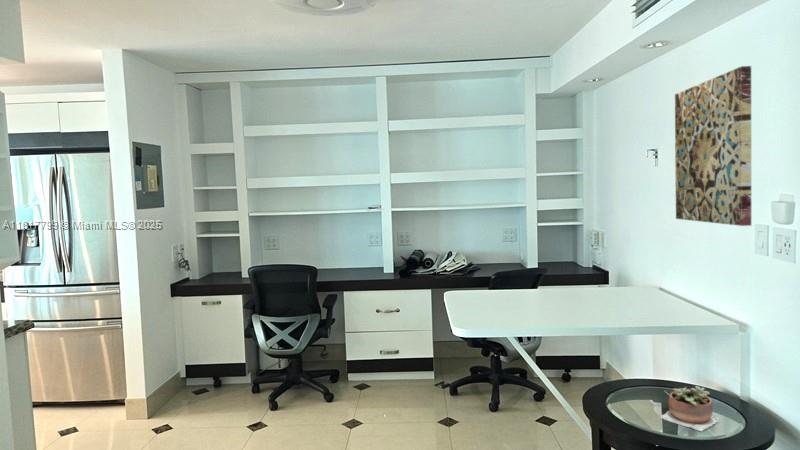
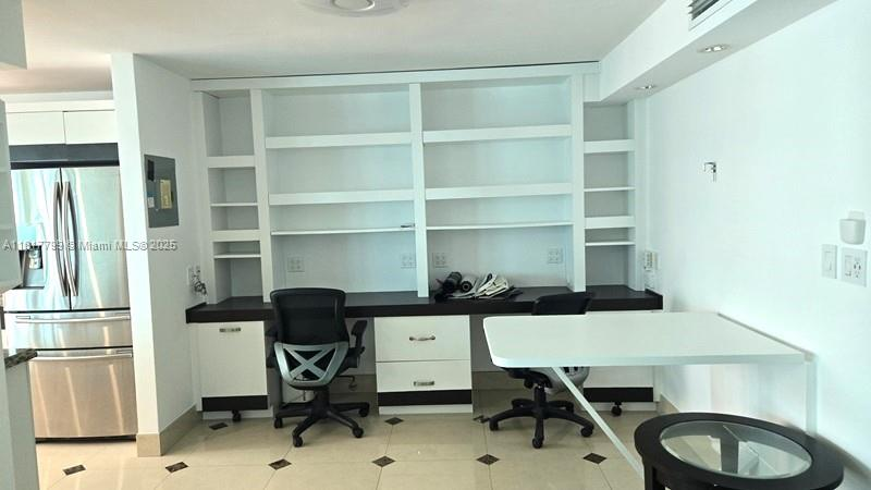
- succulent plant [659,385,720,432]
- wall art [674,65,752,227]
